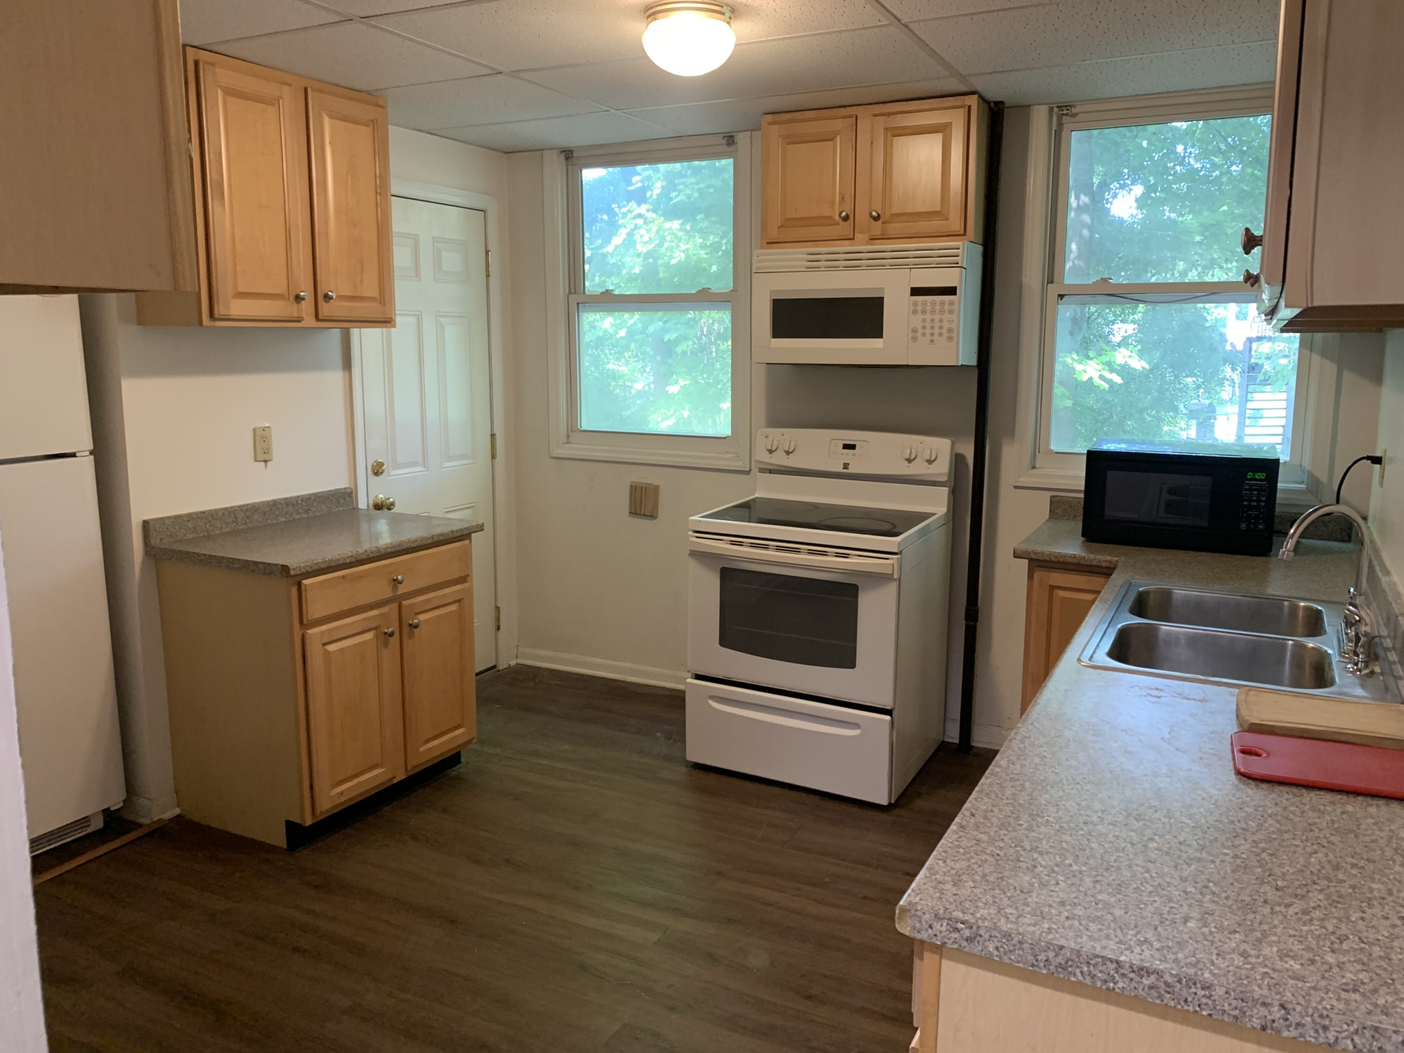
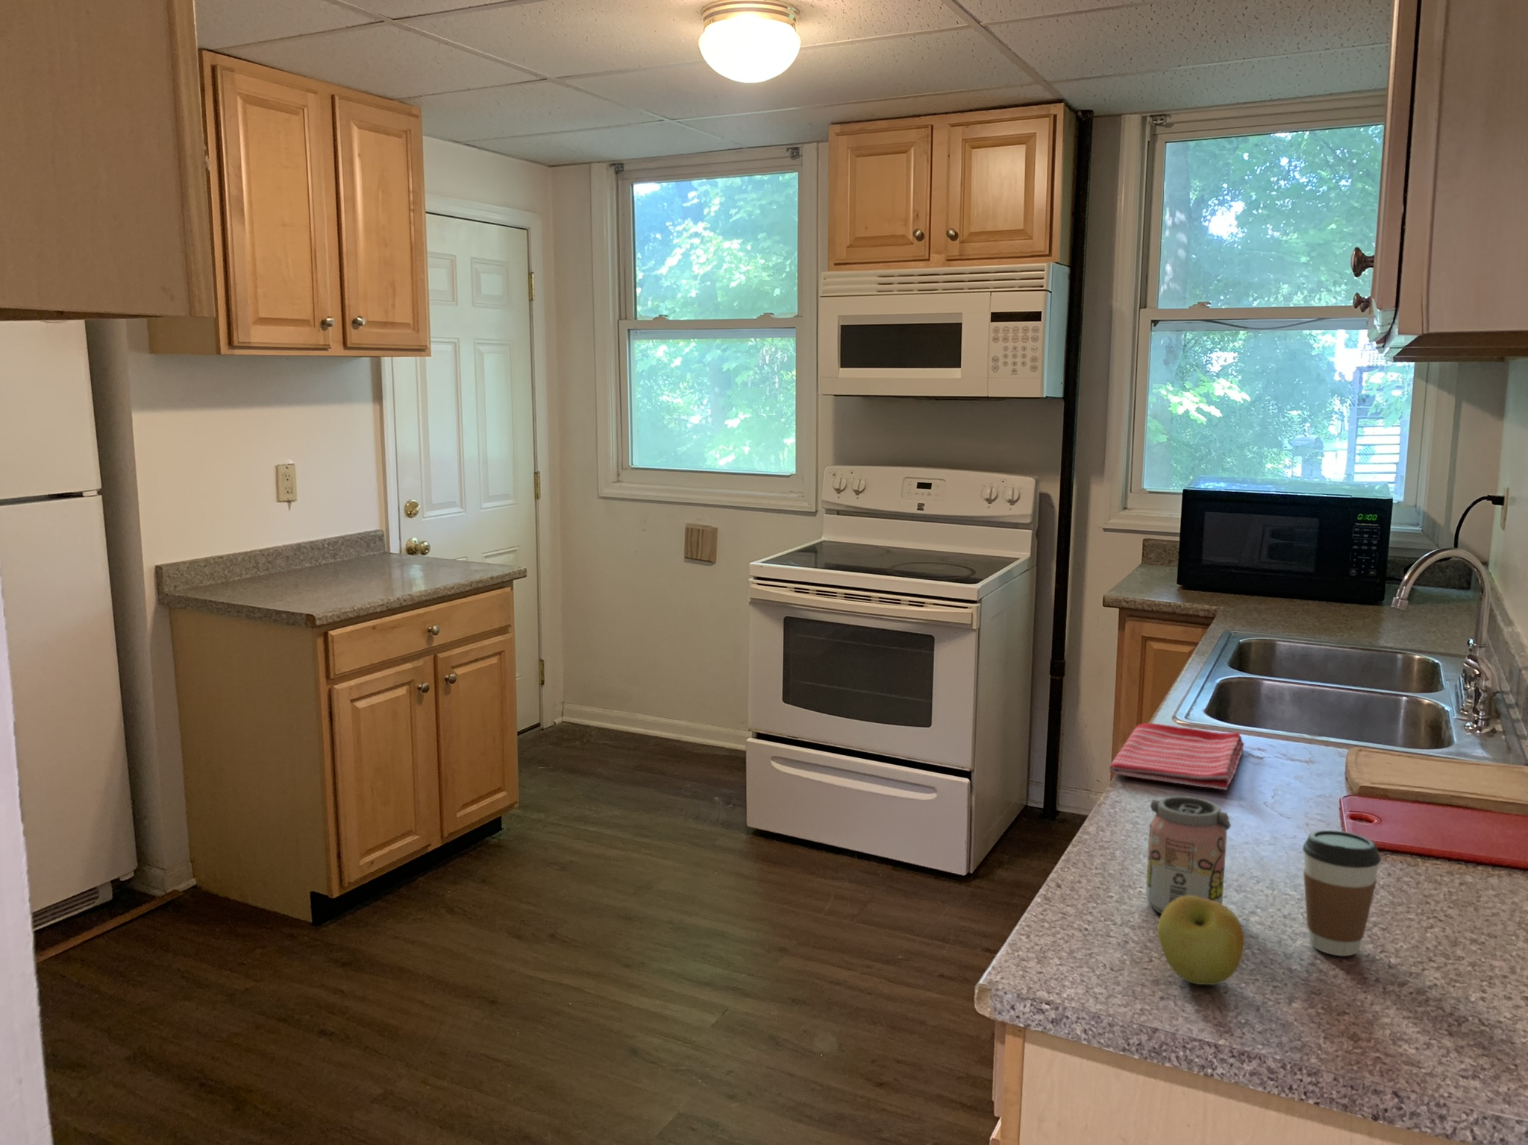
+ apple [1157,895,1245,985]
+ beverage can [1145,795,1232,914]
+ dish towel [1108,723,1245,791]
+ coffee cup [1302,830,1381,957]
